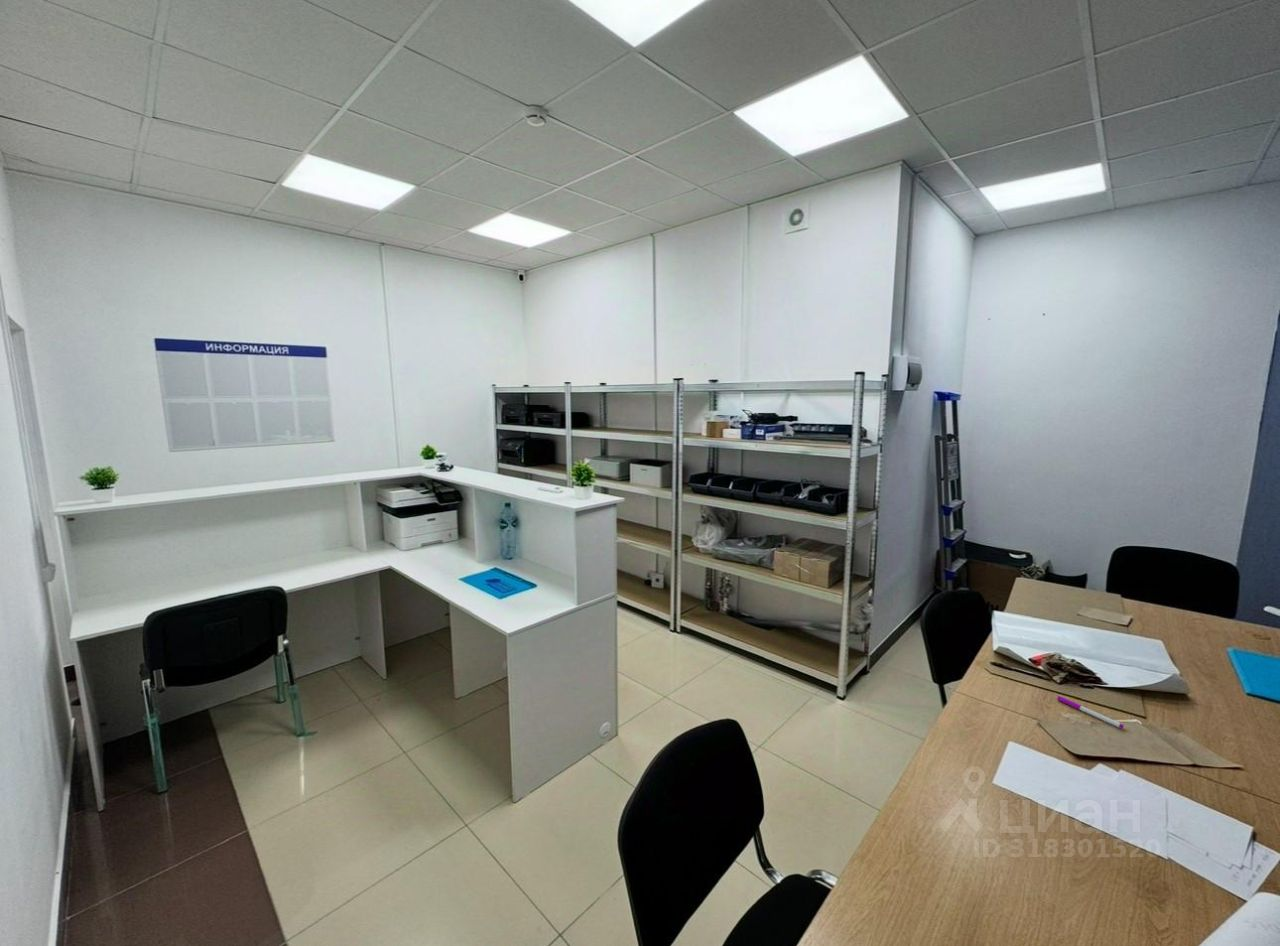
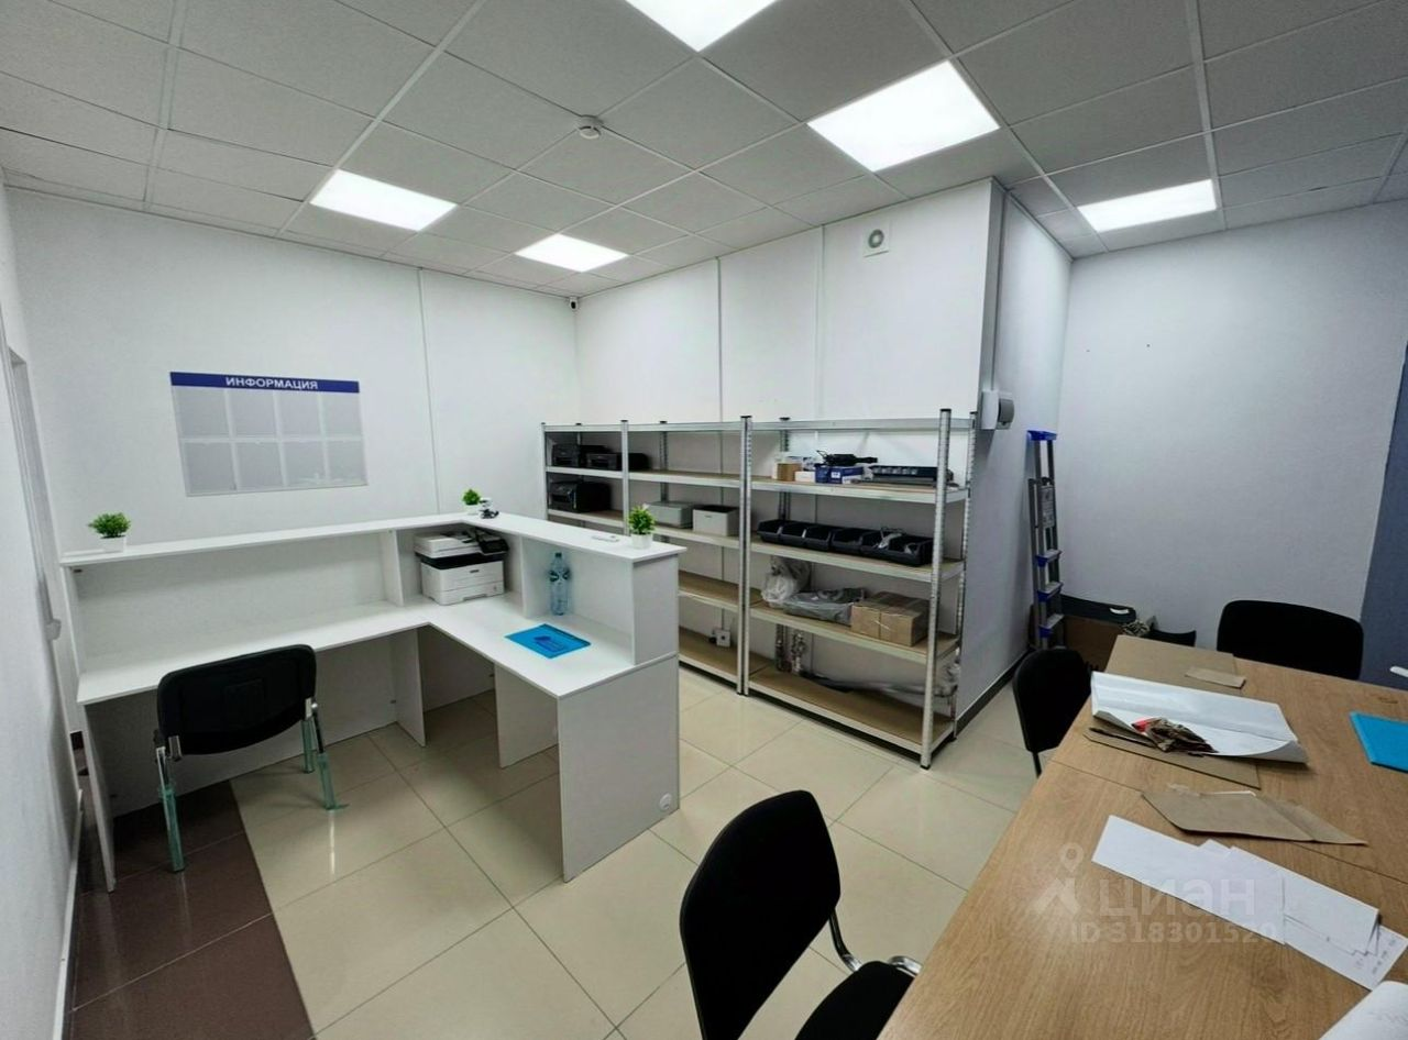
- pen [1056,695,1125,729]
